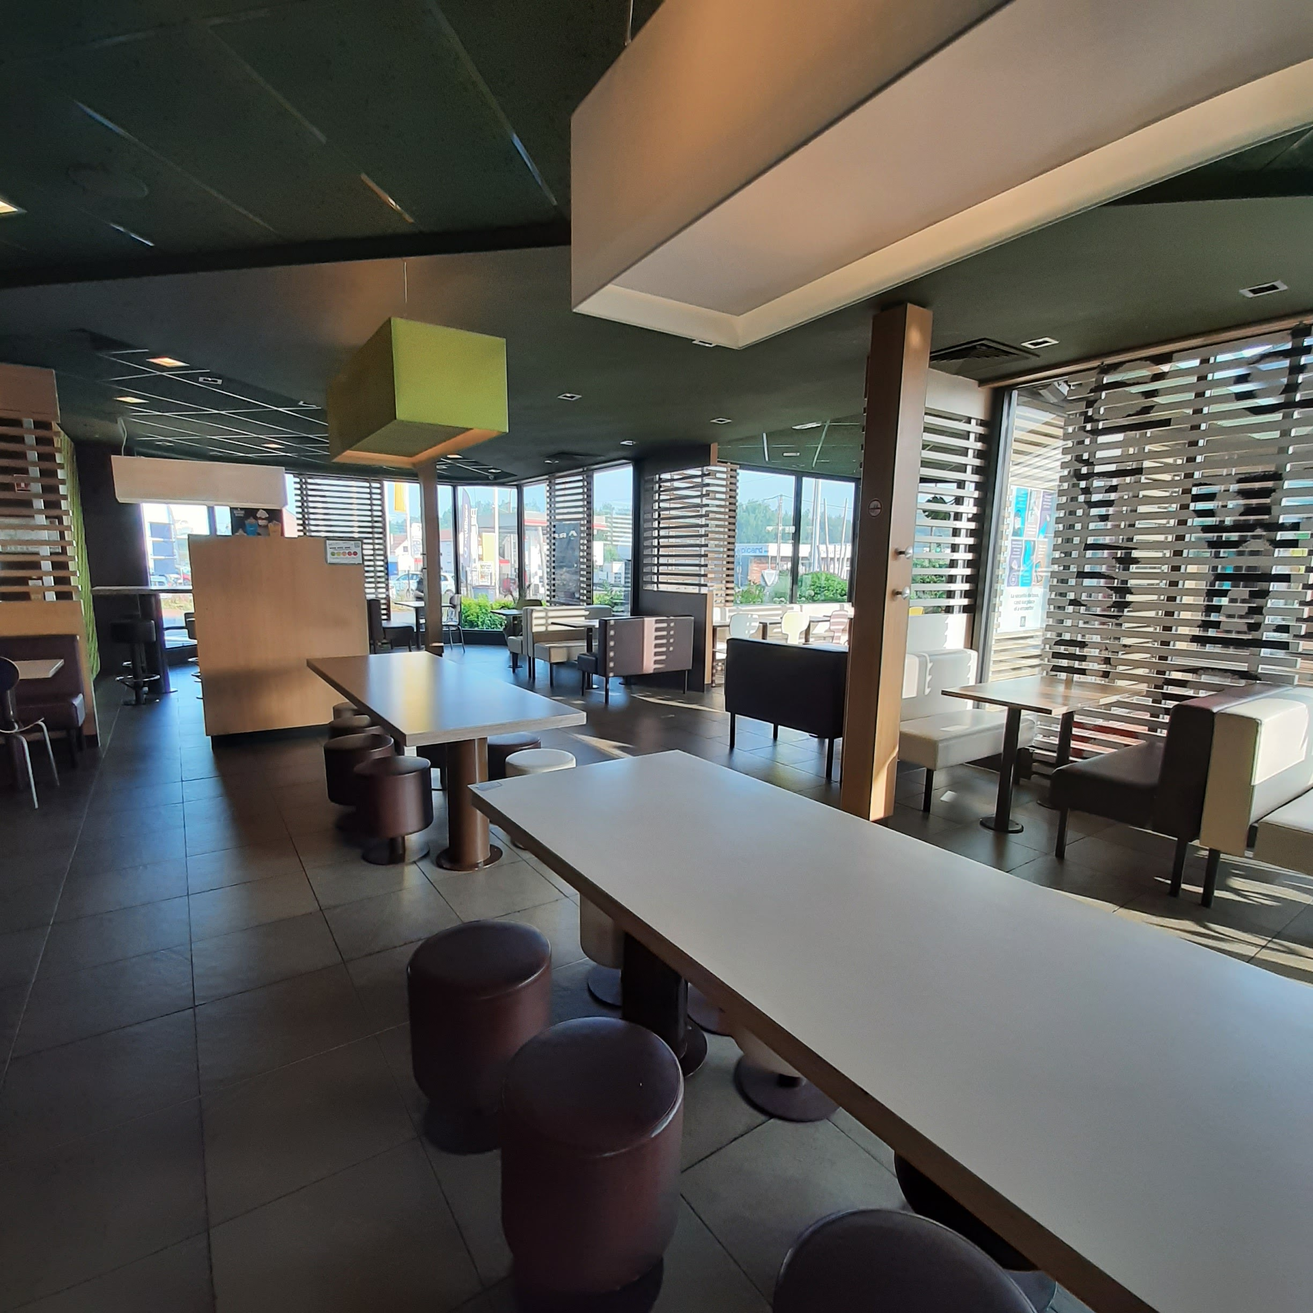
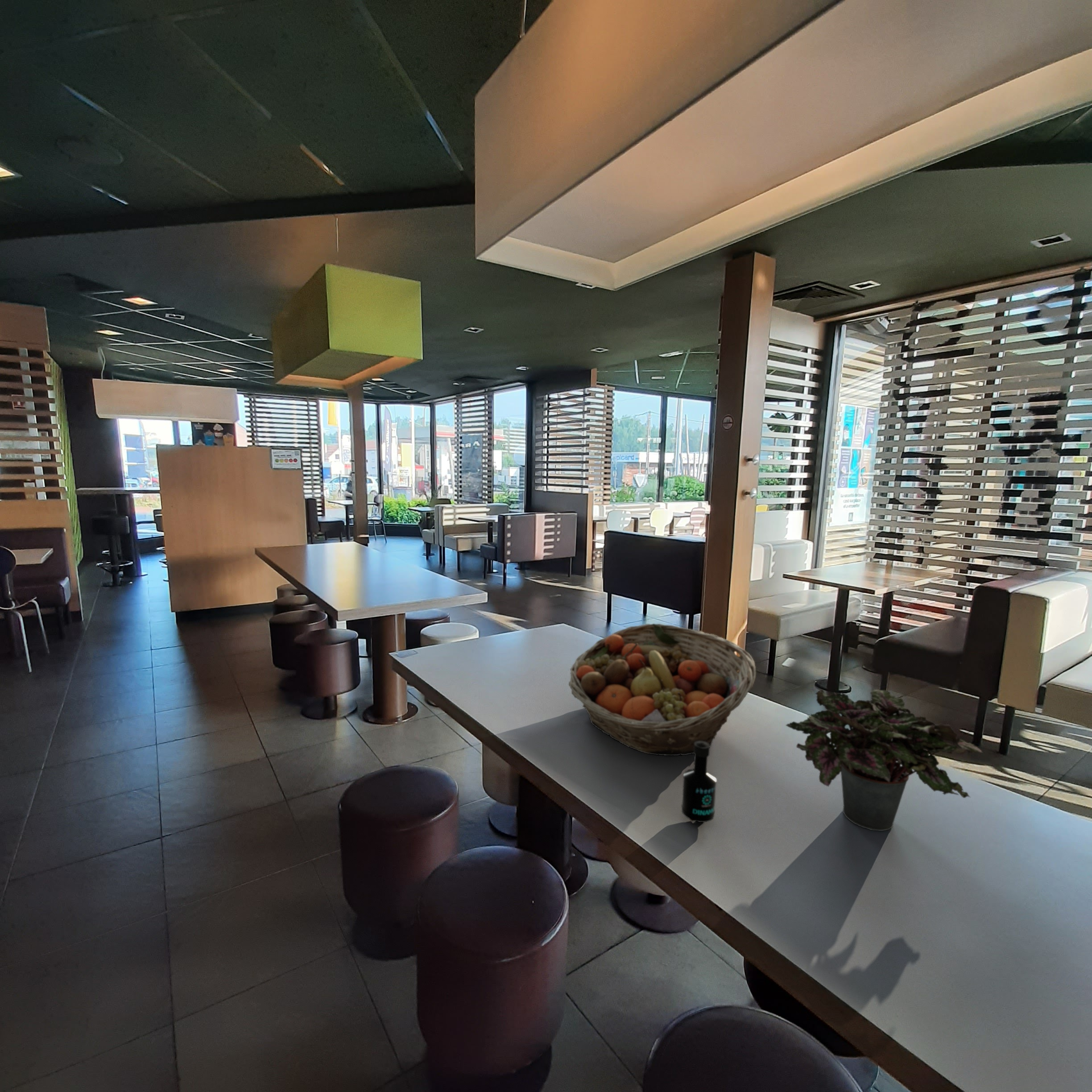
+ potted plant [785,689,984,831]
+ fruit basket [568,623,756,756]
+ bottle [681,741,717,823]
